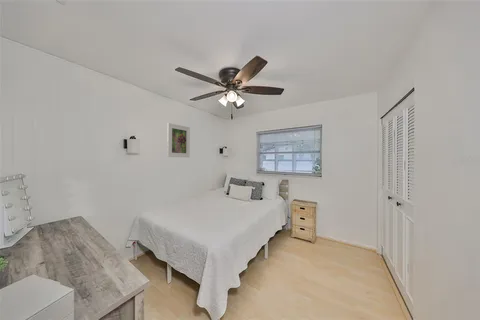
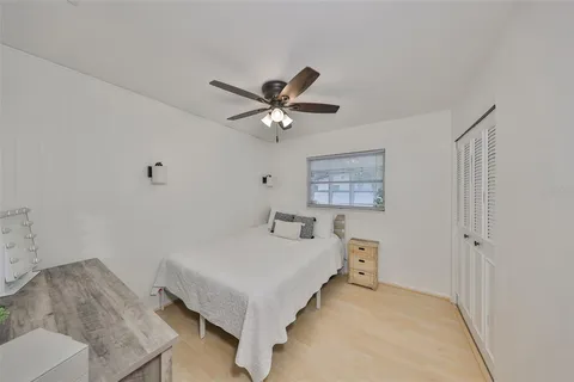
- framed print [166,122,191,158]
